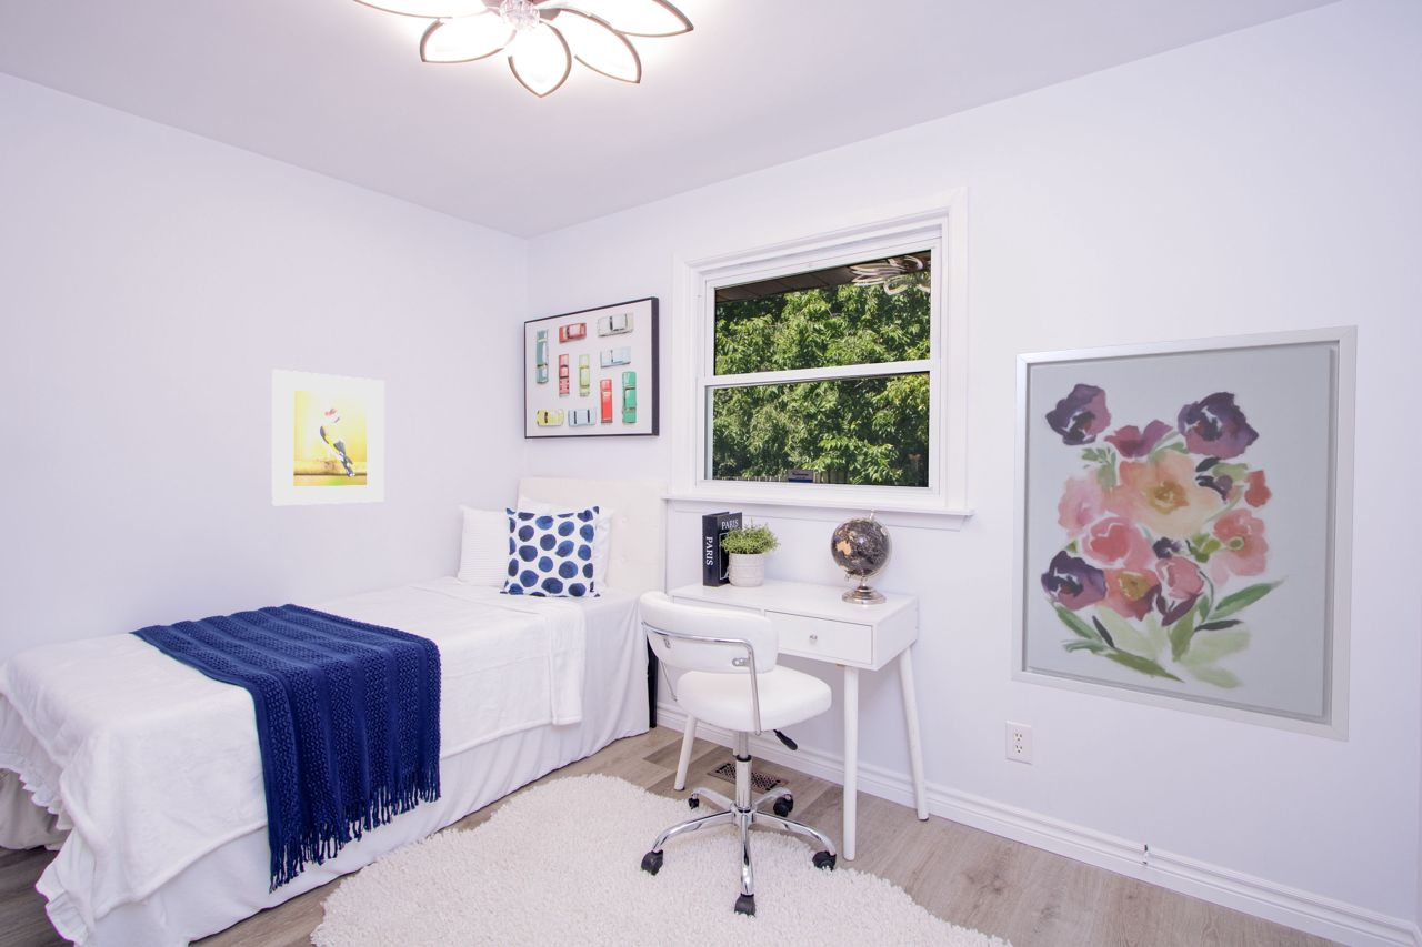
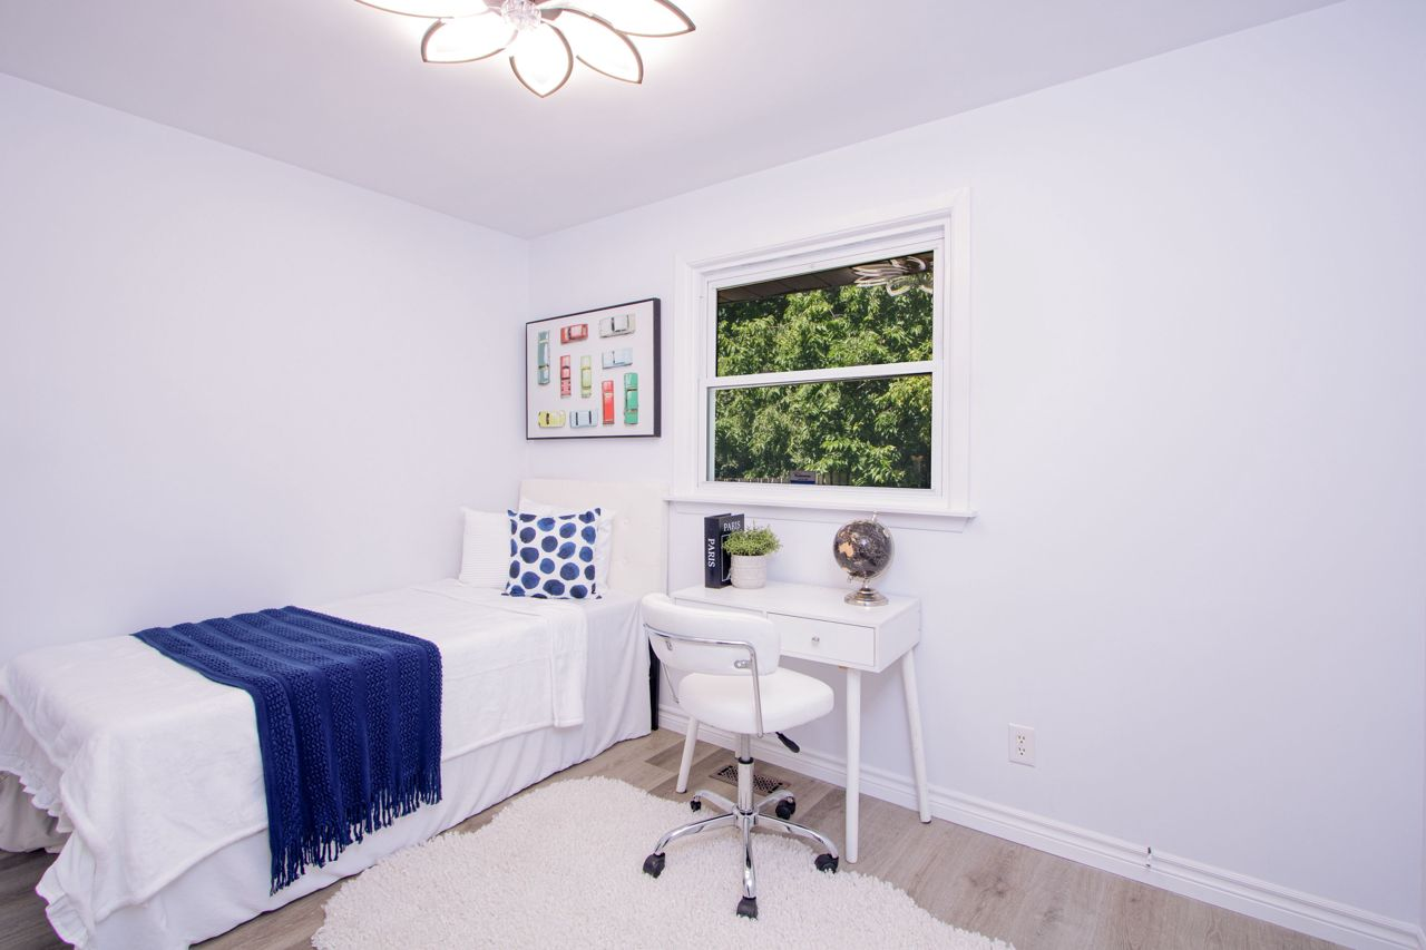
- wall art [1010,324,1359,743]
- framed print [271,369,385,506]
